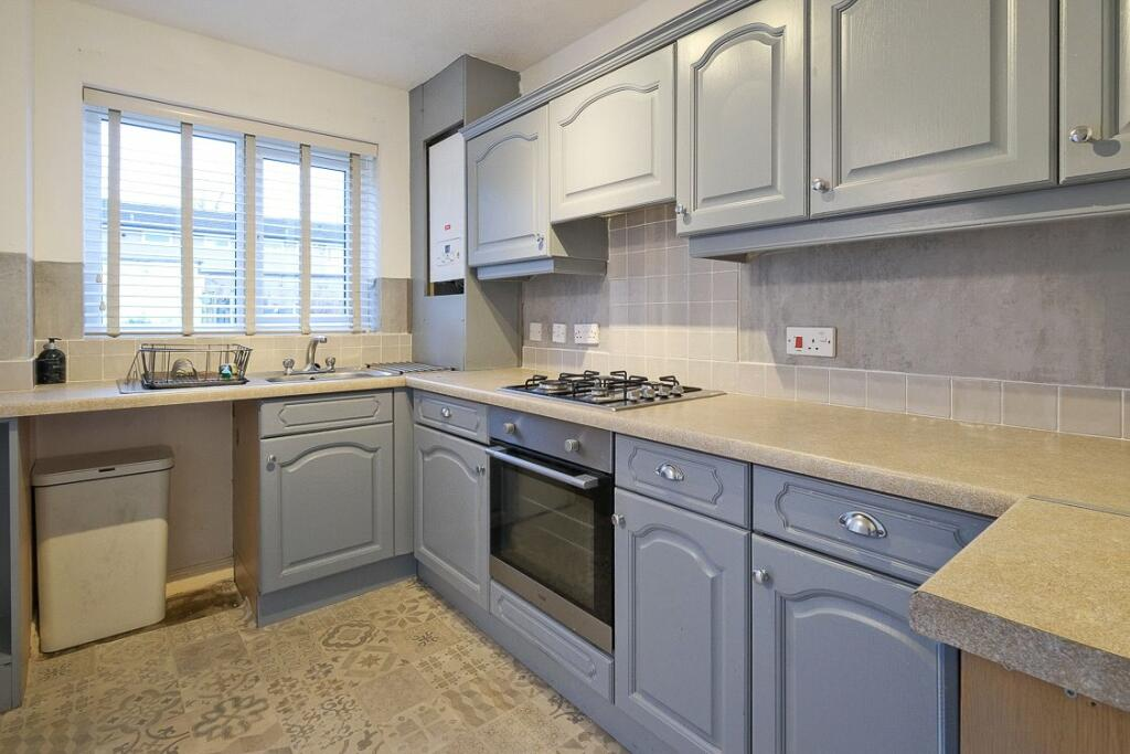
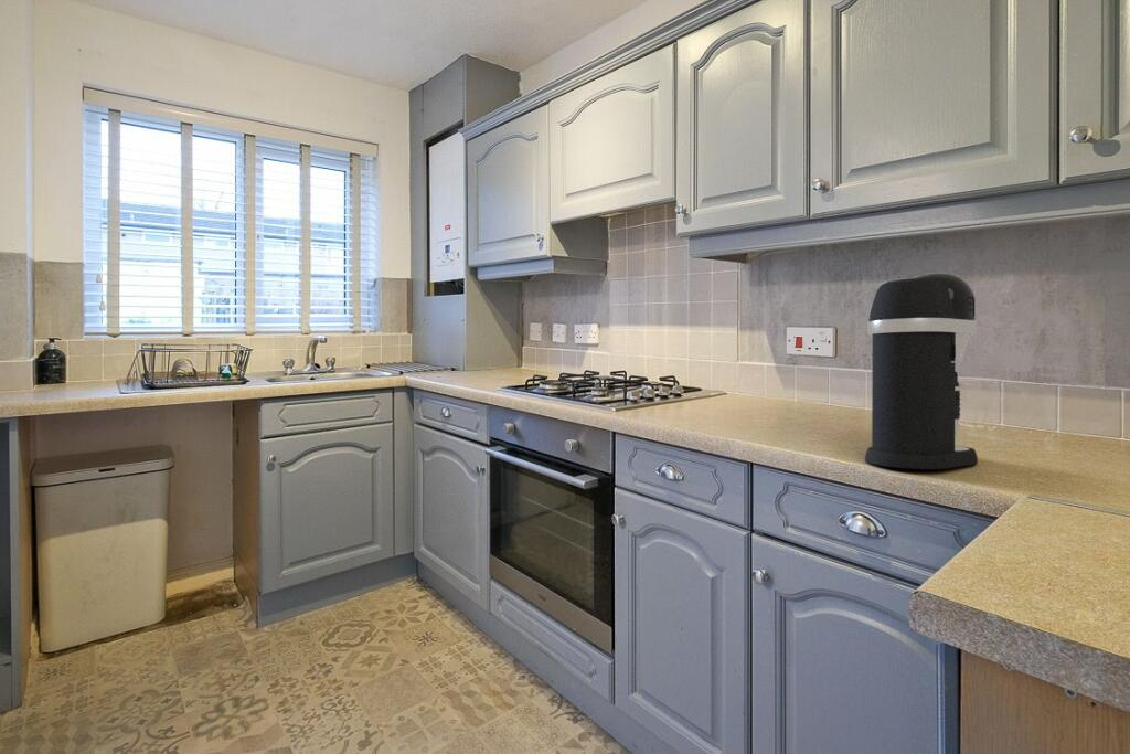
+ coffee maker [864,272,979,470]
